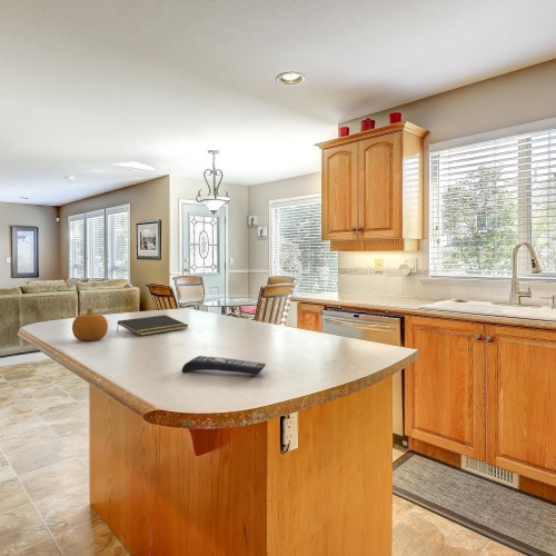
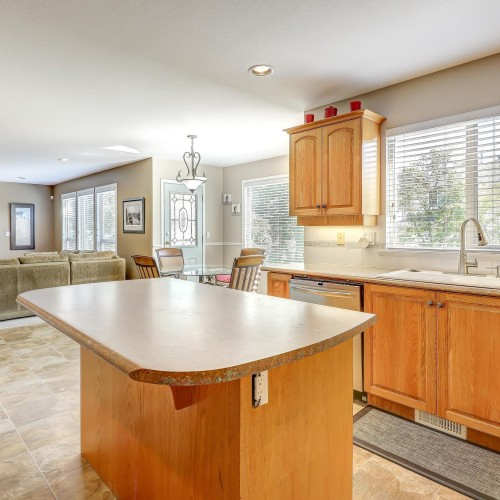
- fruit [71,307,109,342]
- notepad [116,314,189,337]
- remote control [180,355,267,376]
